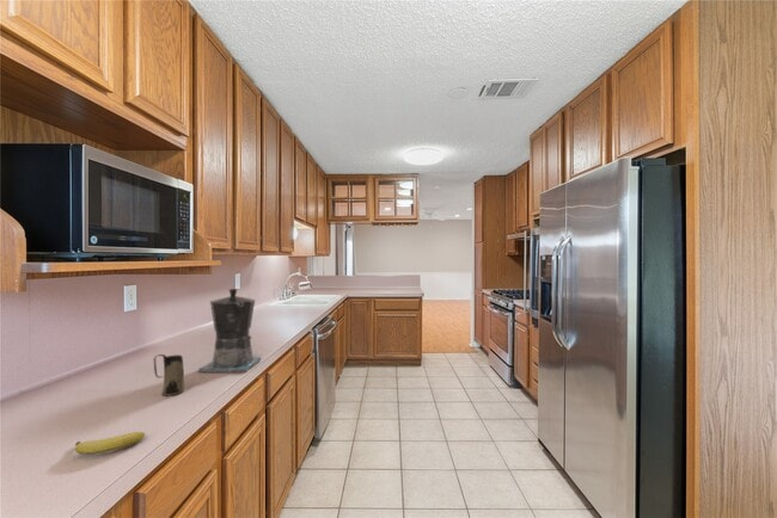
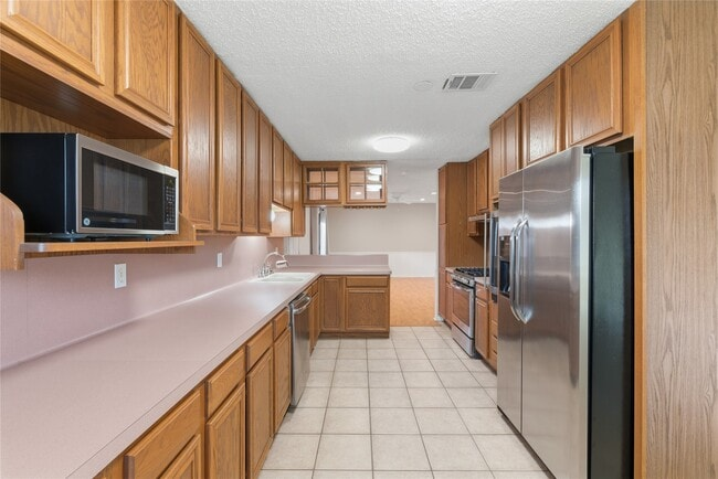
- mug [153,353,185,397]
- coffee maker [197,288,263,374]
- fruit [74,431,146,456]
